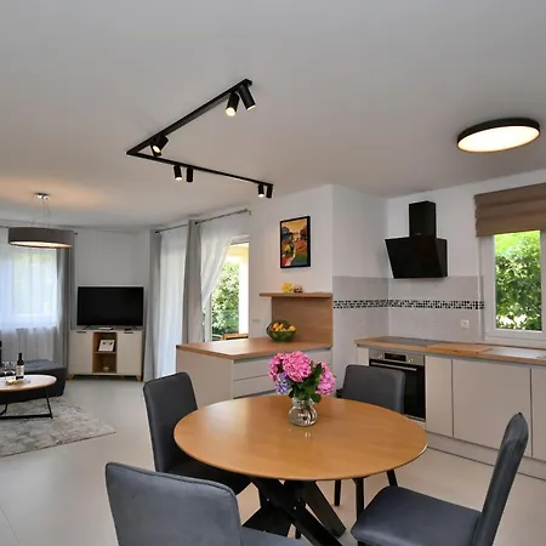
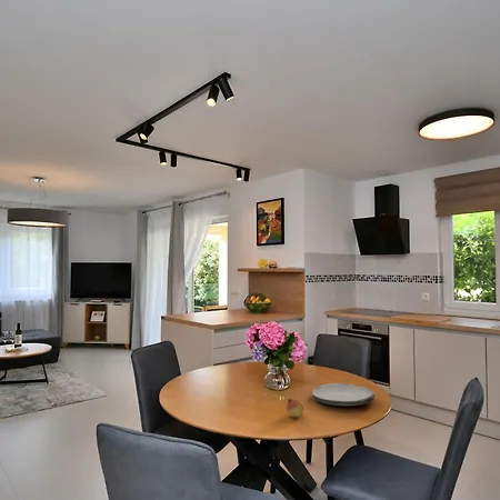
+ plate [310,382,376,407]
+ fruit [284,397,304,418]
